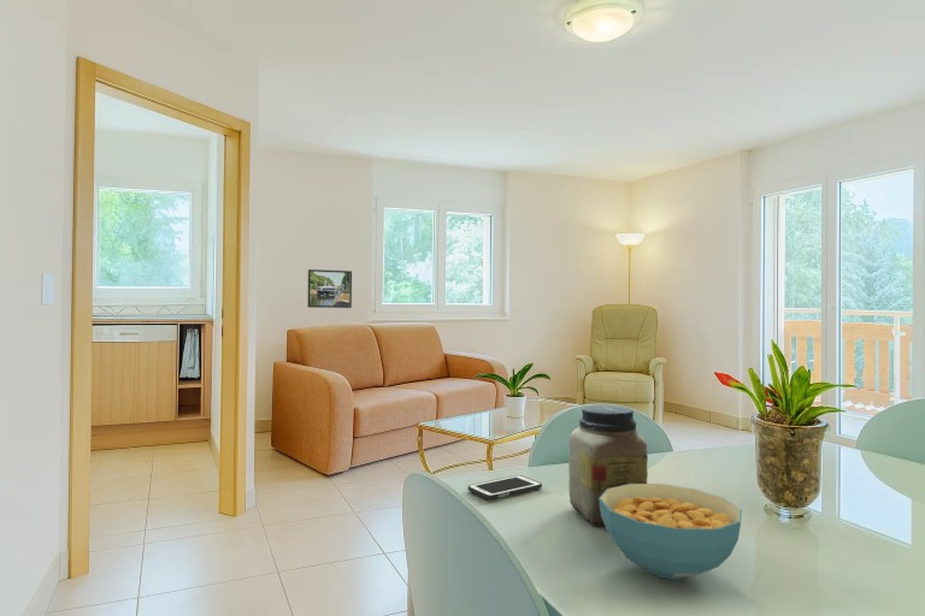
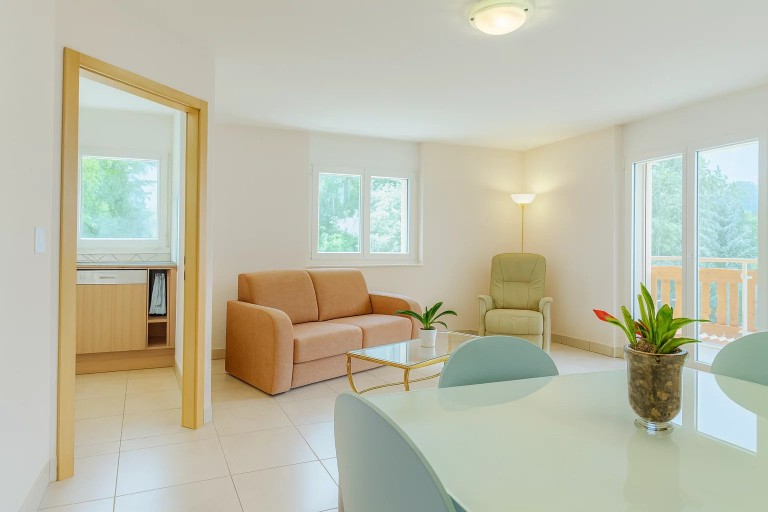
- cell phone [467,474,543,500]
- cereal bowl [599,482,743,580]
- jar [567,403,649,527]
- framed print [307,268,353,309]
